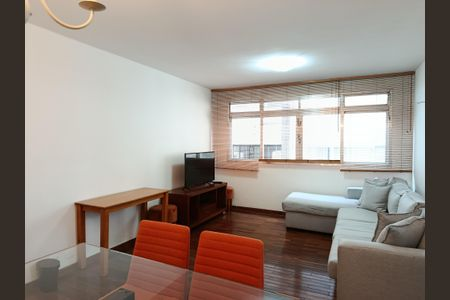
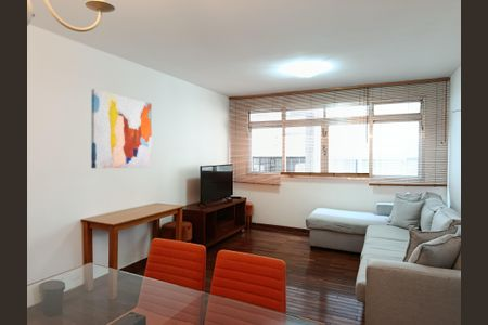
+ wall art [90,88,153,169]
